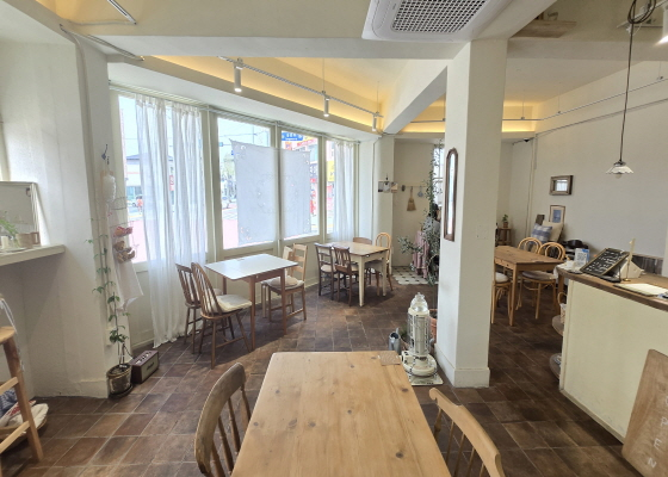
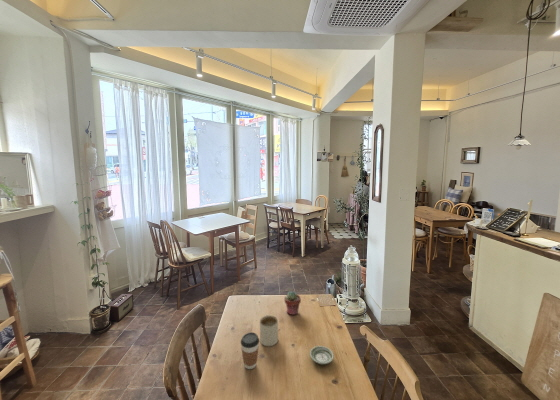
+ coffee cup [240,331,260,370]
+ potted succulent [283,290,302,316]
+ saucer [309,345,335,365]
+ mug [259,313,279,347]
